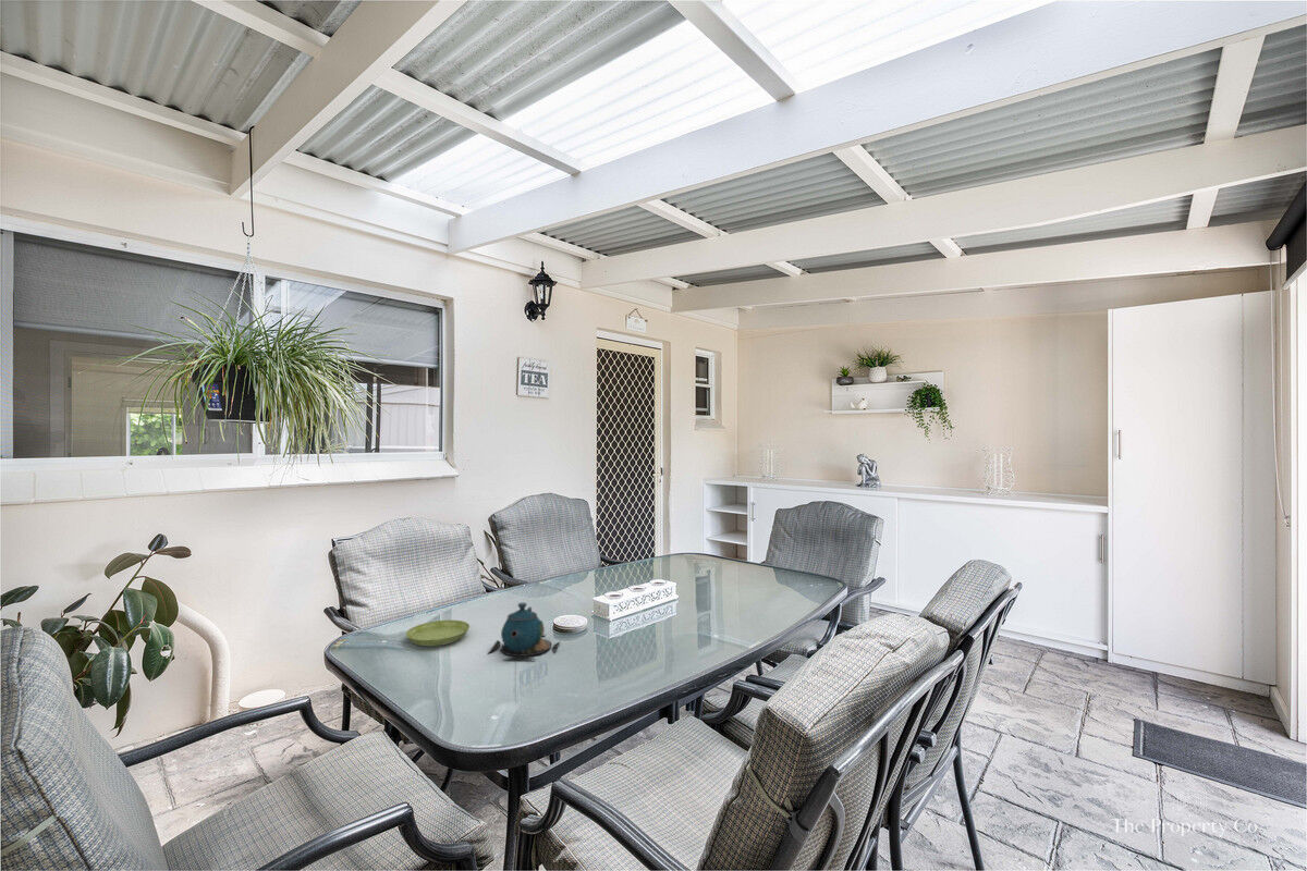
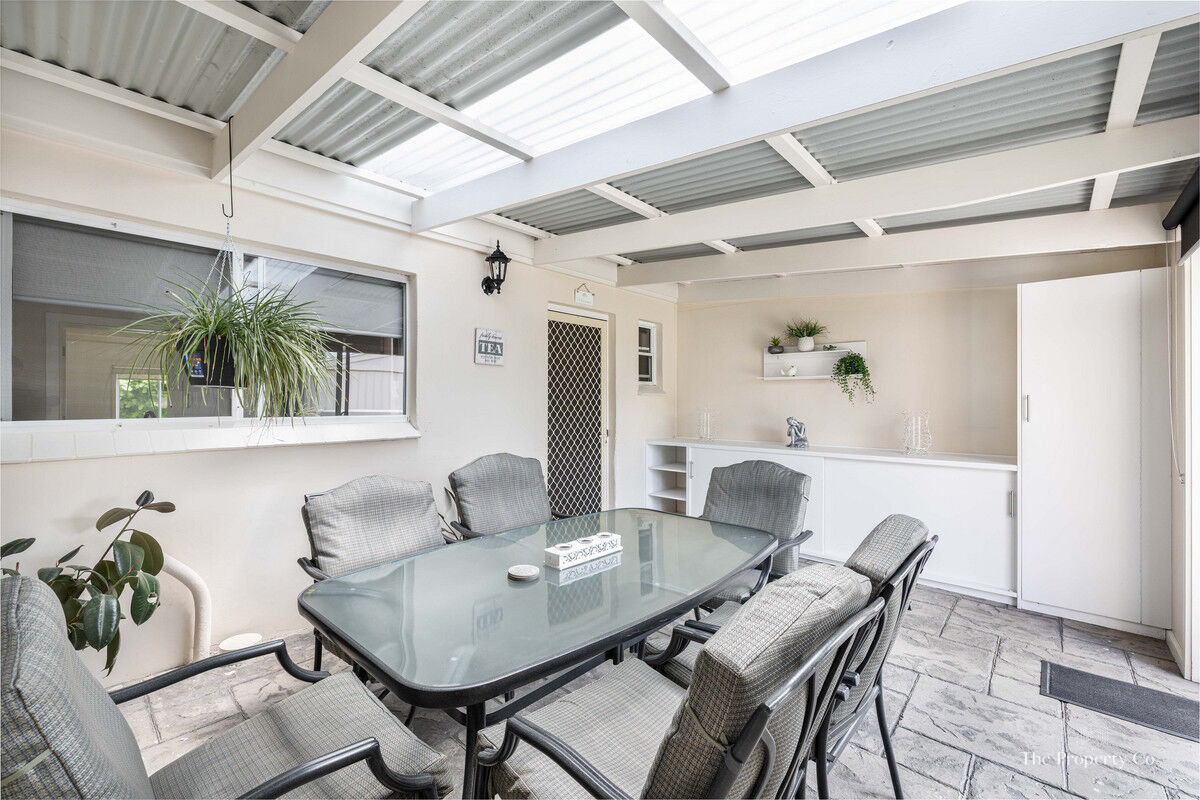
- teapot [487,602,561,661]
- saucer [405,619,471,647]
